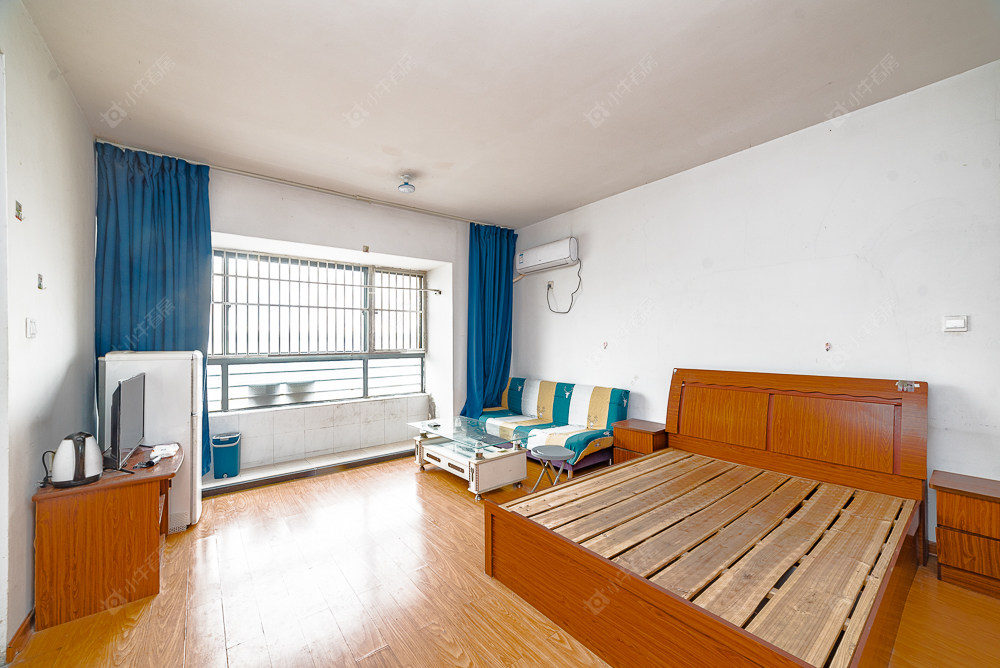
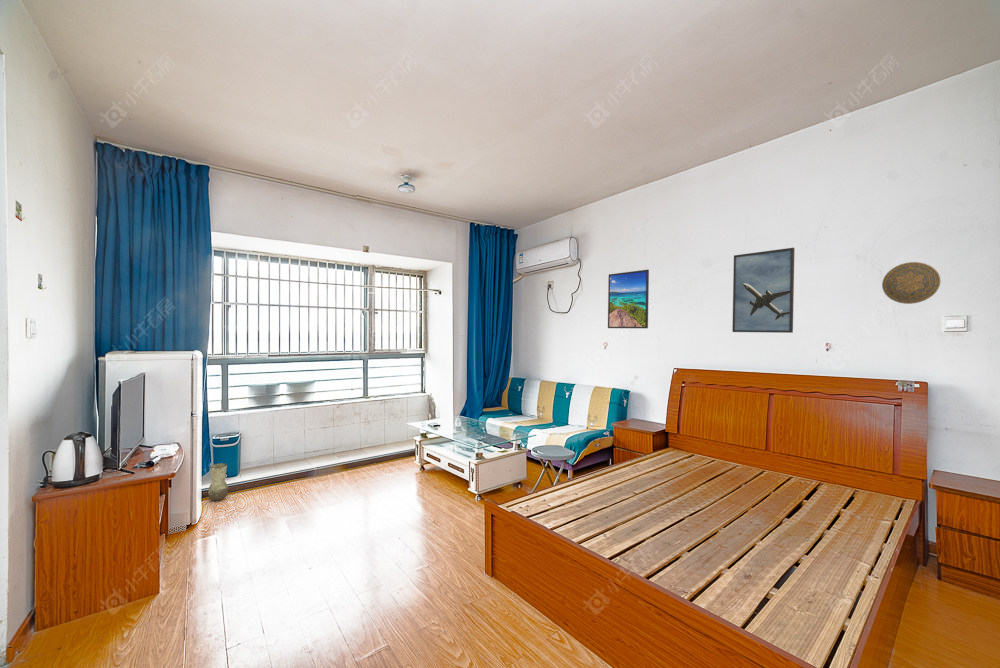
+ vase [207,462,229,502]
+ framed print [731,247,796,334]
+ decorative plate [881,261,942,305]
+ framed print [607,269,650,329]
